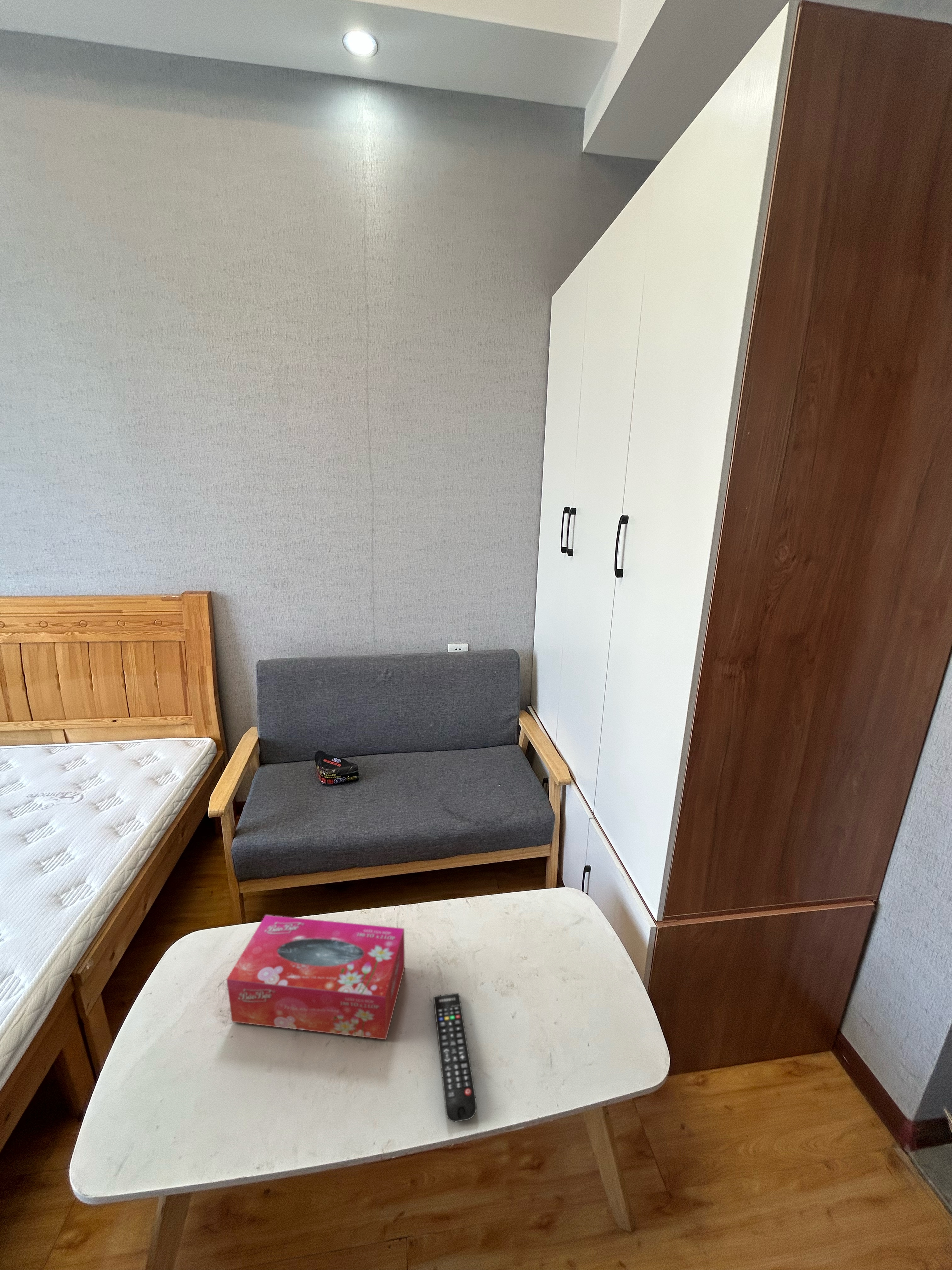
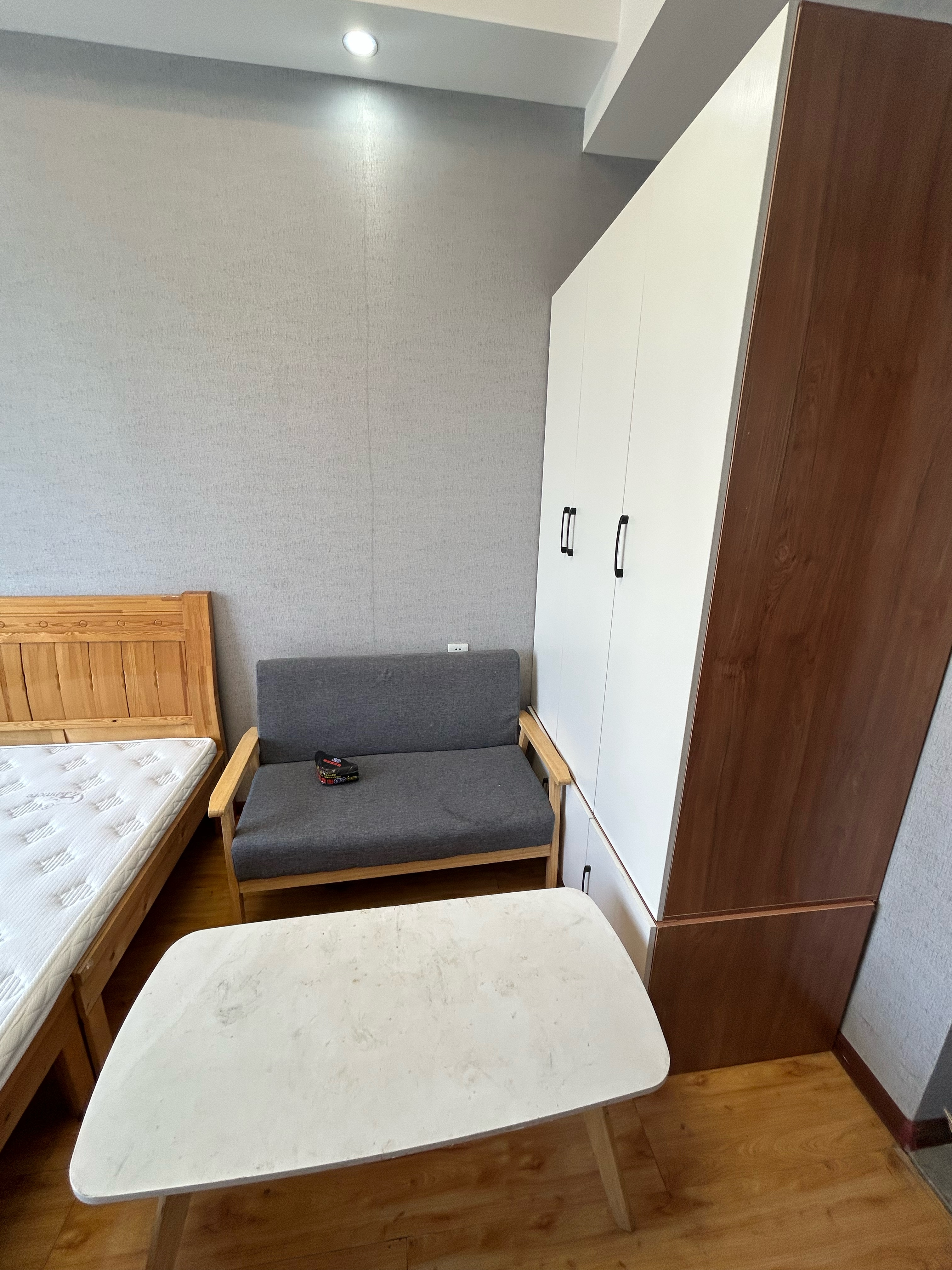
- tissue box [226,915,405,1040]
- remote control [433,993,477,1122]
